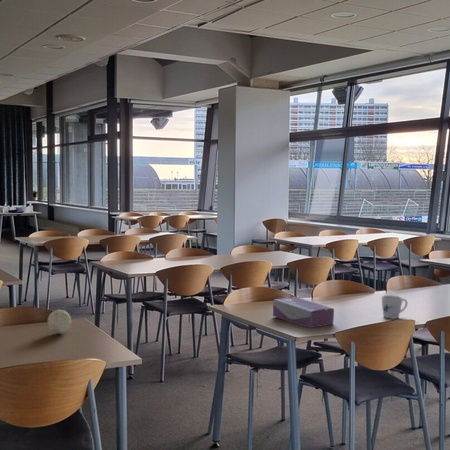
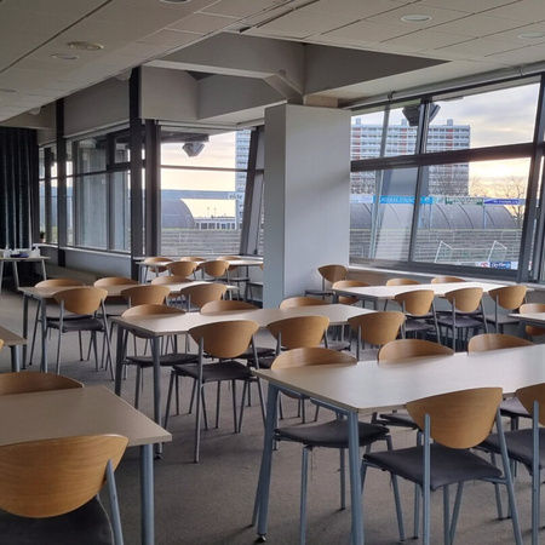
- fruit [47,309,72,335]
- mug [381,294,409,320]
- tissue box [272,296,335,329]
